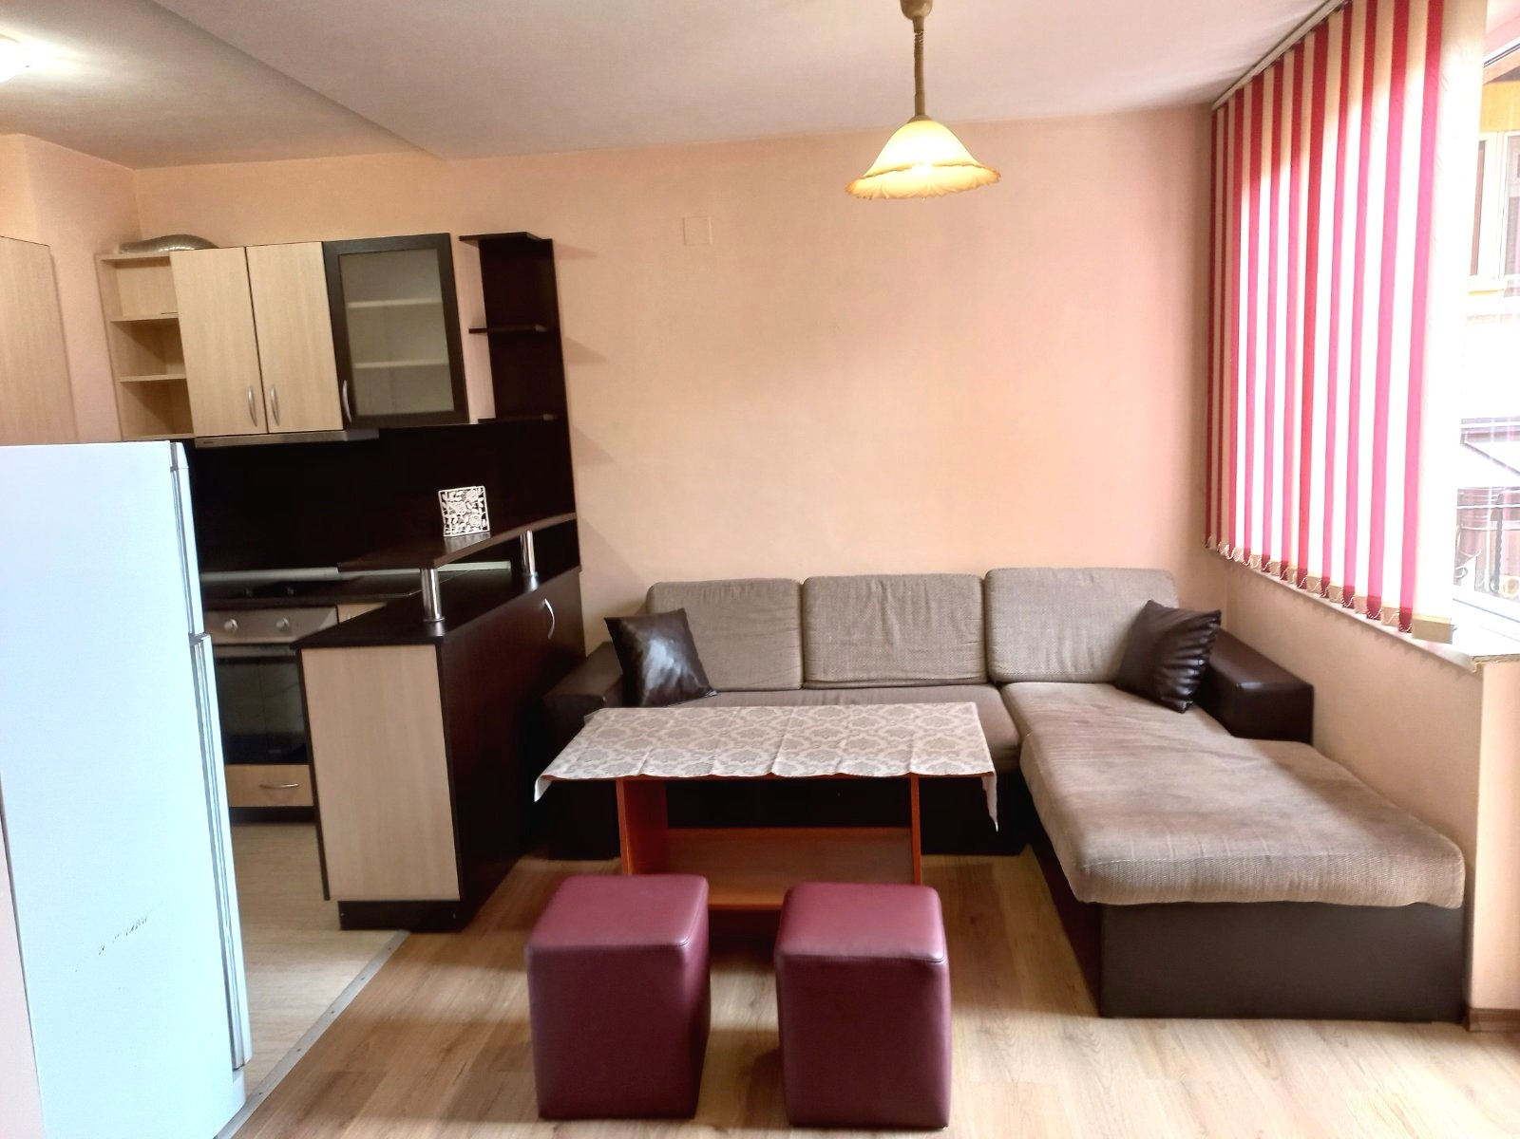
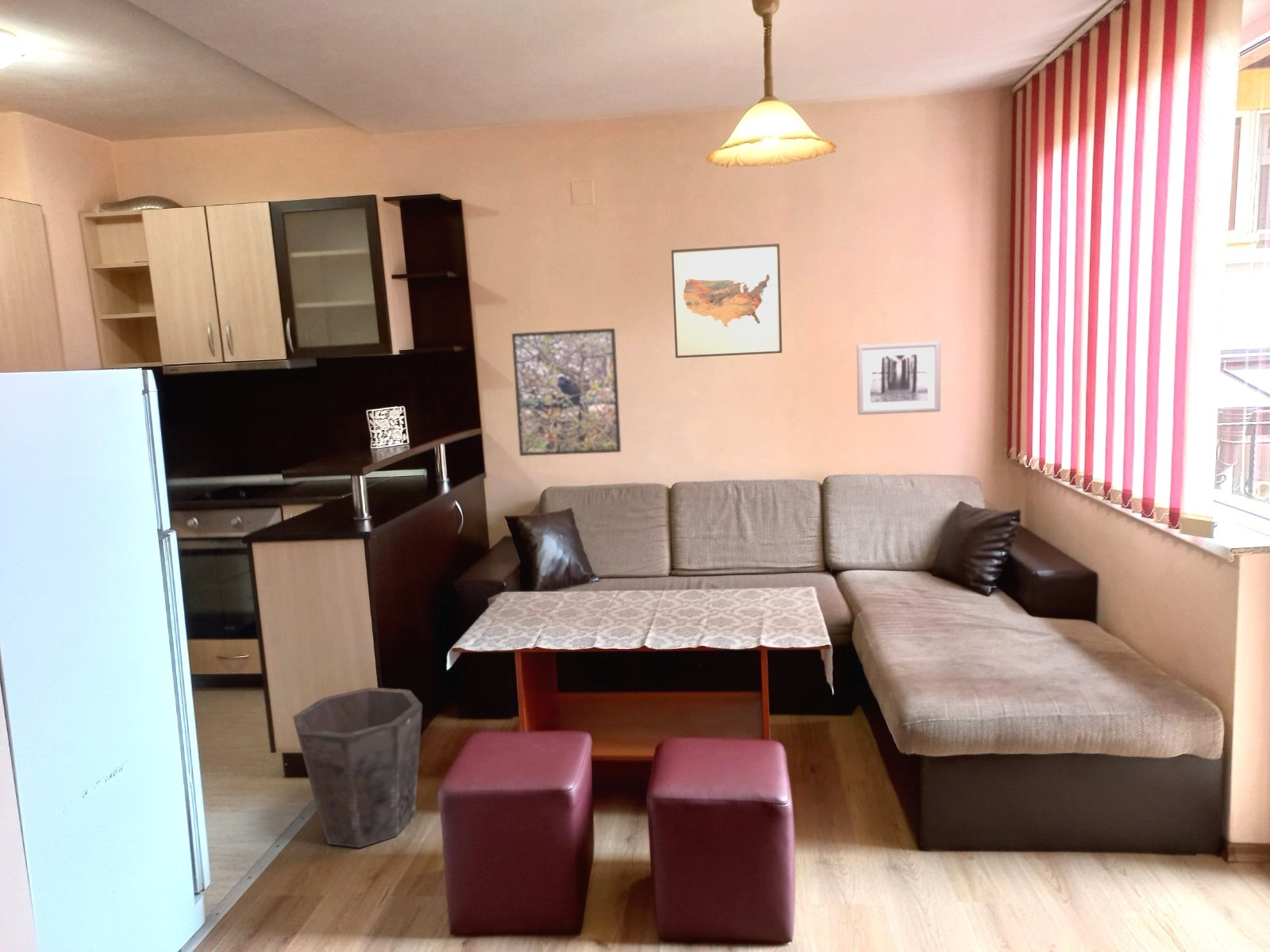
+ waste bin [292,686,423,849]
+ wall art [856,340,941,416]
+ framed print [511,328,622,457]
+ wall art [671,243,783,359]
